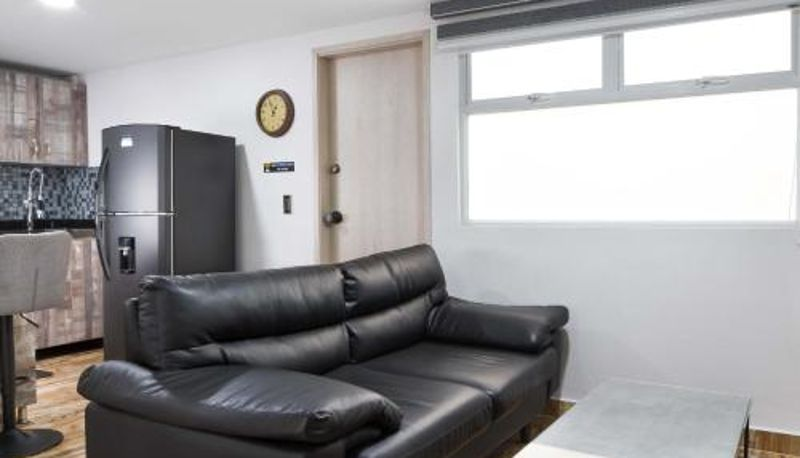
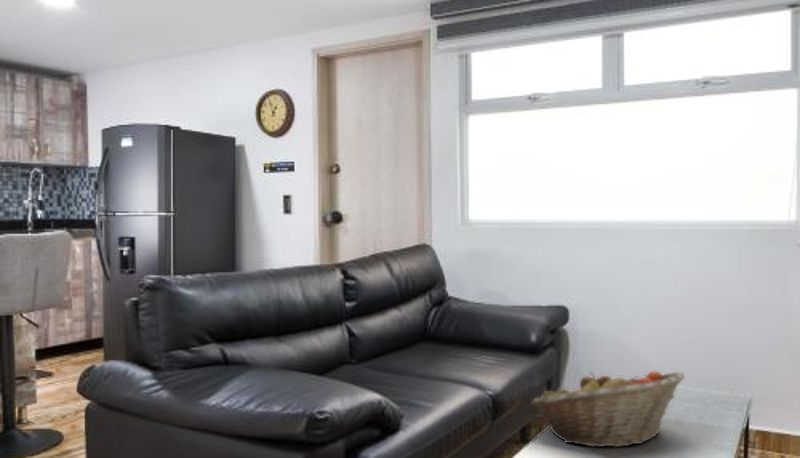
+ fruit basket [530,370,686,448]
